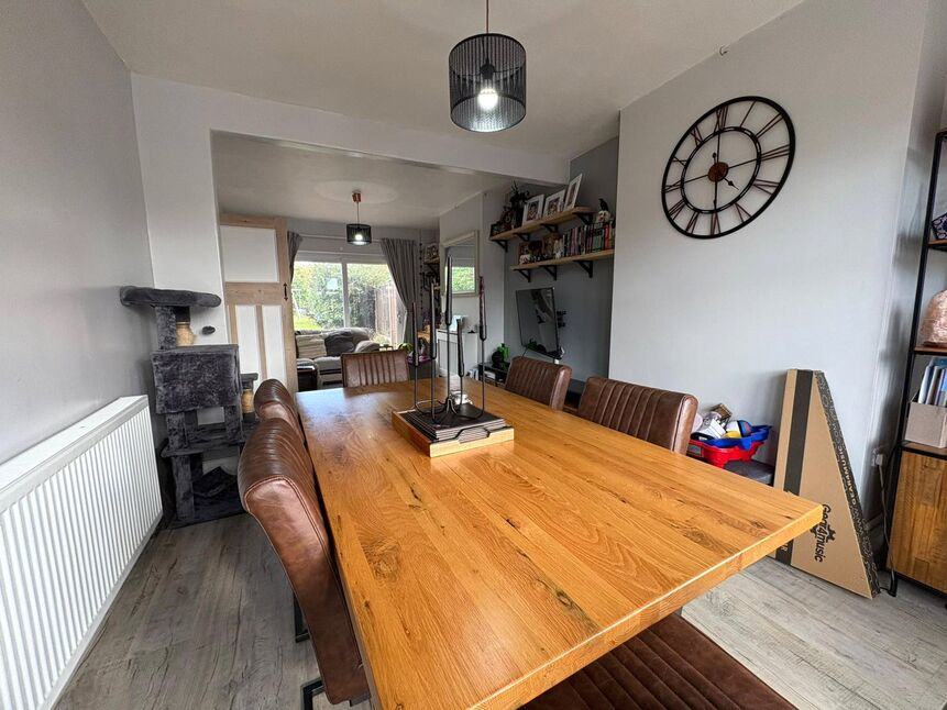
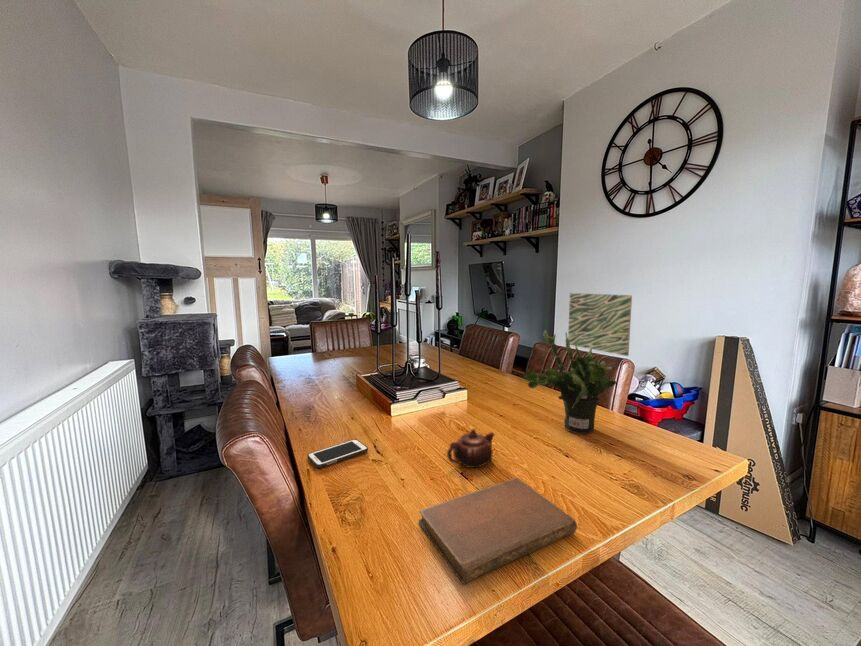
+ wall art [567,292,633,357]
+ cell phone [306,438,369,469]
+ potted plant [522,329,617,435]
+ teapot [446,428,496,469]
+ notebook [418,477,578,585]
